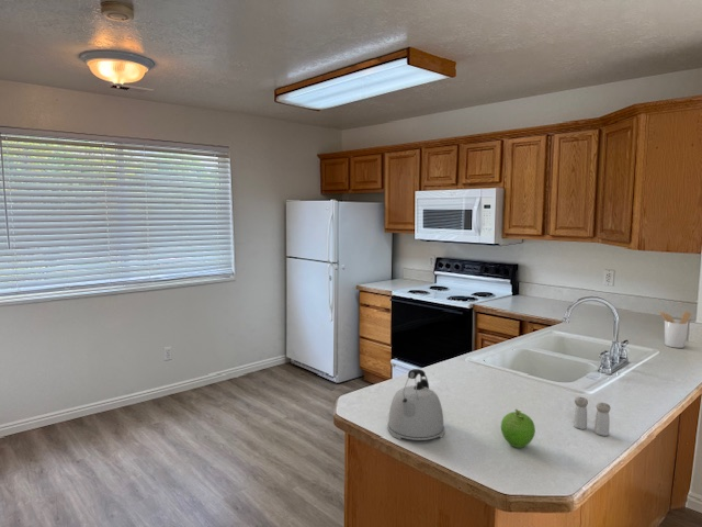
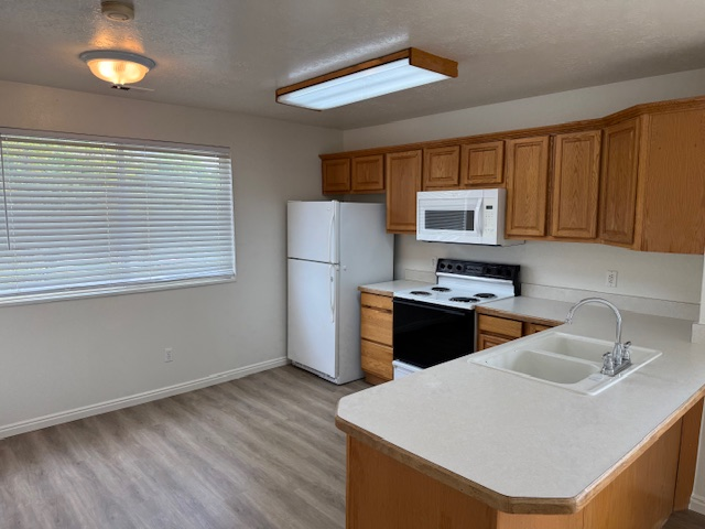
- salt and pepper shaker [573,396,611,437]
- fruit [500,408,536,449]
- kettle [387,368,445,441]
- utensil holder [657,310,692,349]
